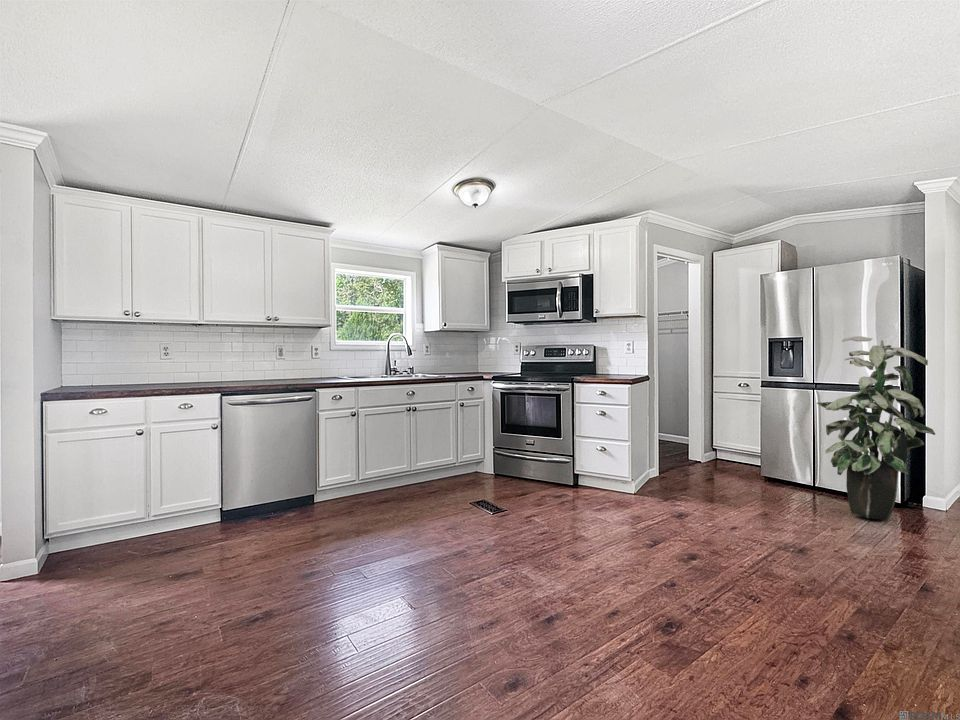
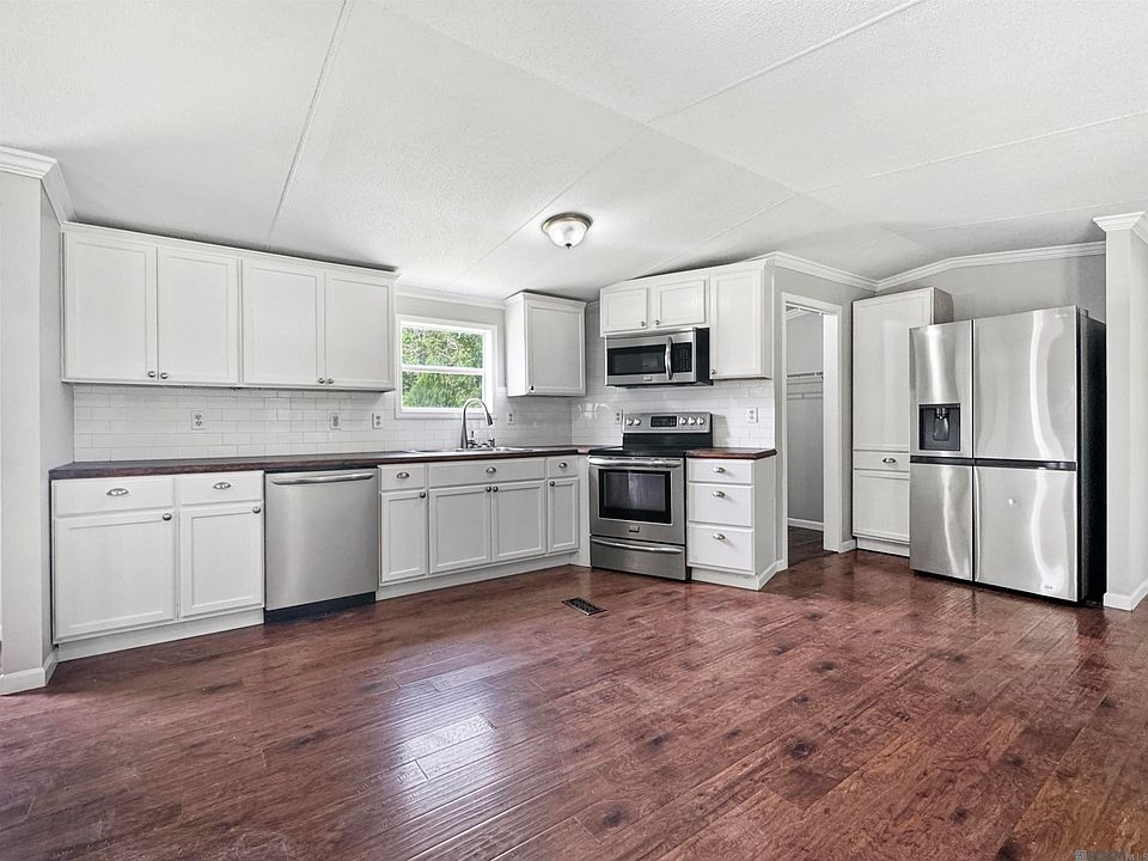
- indoor plant [816,335,936,521]
